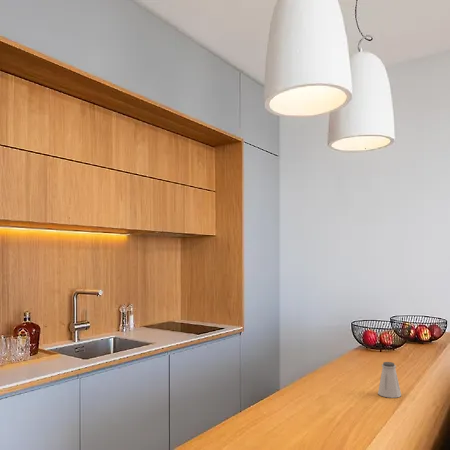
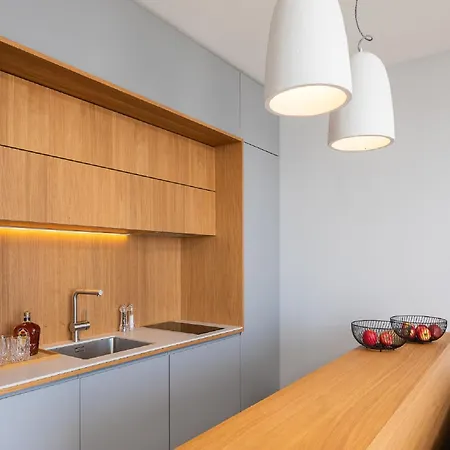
- saltshaker [377,361,402,399]
